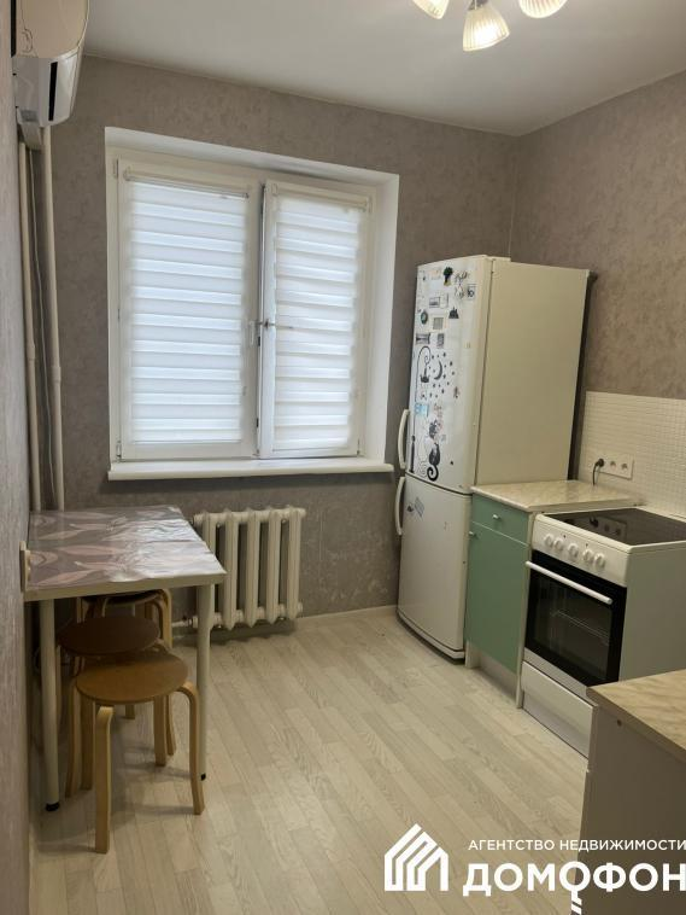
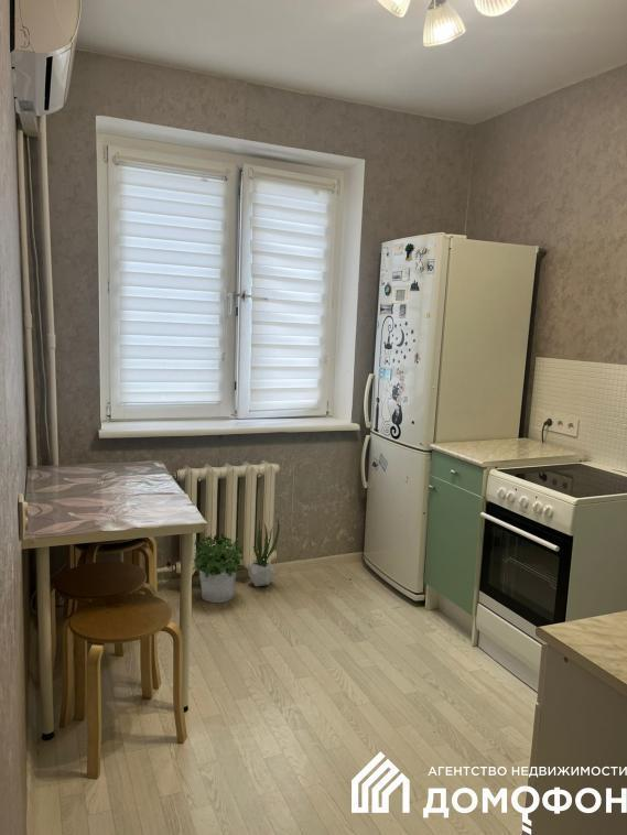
+ potted plant [192,533,245,604]
+ potted plant [247,516,281,587]
